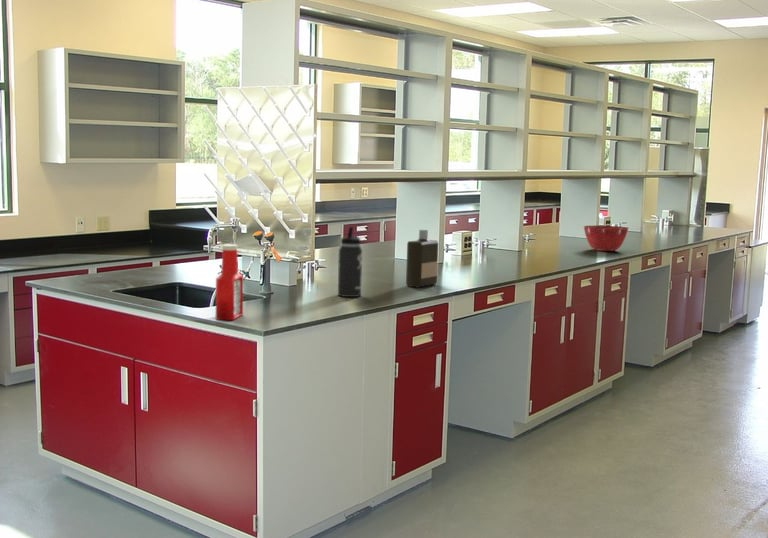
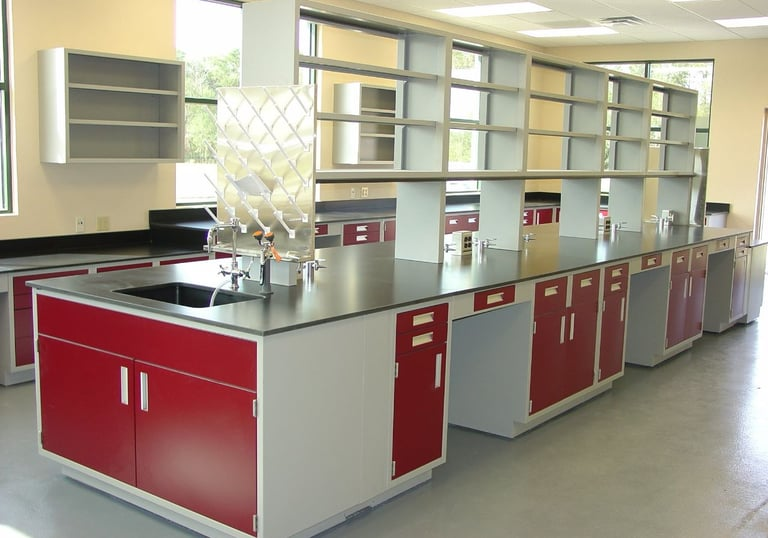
- soap bottle [215,243,244,322]
- mixing bowl [582,225,629,252]
- thermos bottle [337,226,363,298]
- bottle [405,229,439,288]
